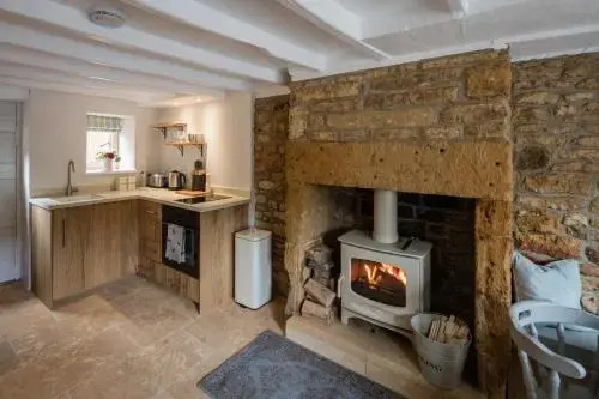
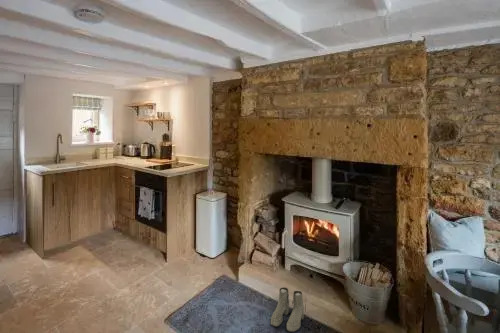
+ boots [270,286,305,333]
